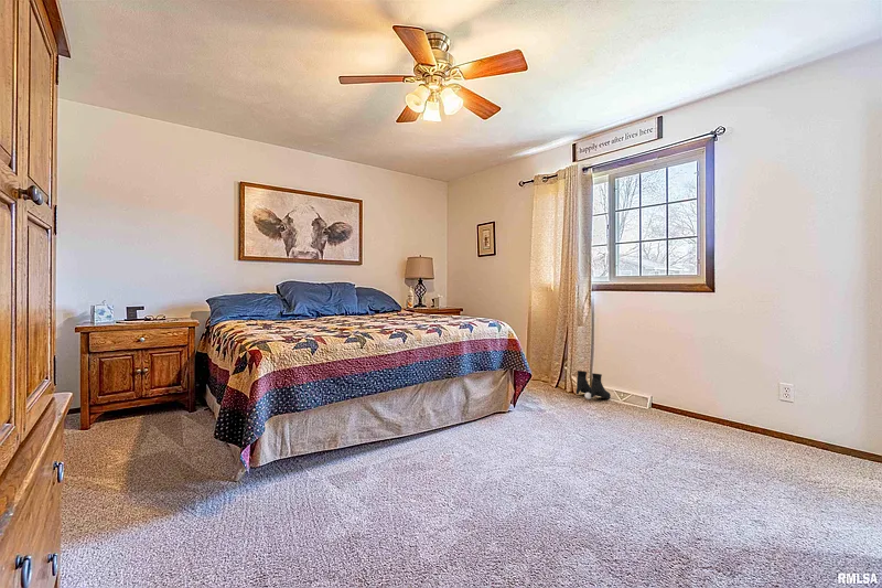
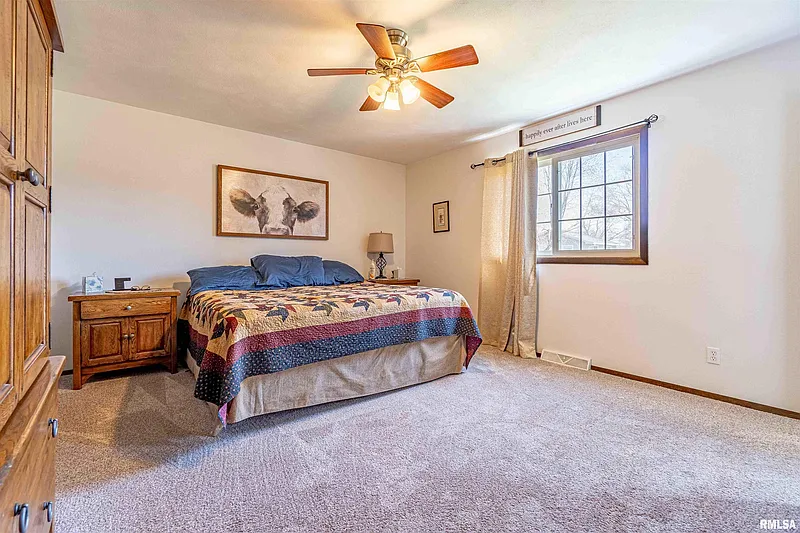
- boots [576,370,612,400]
